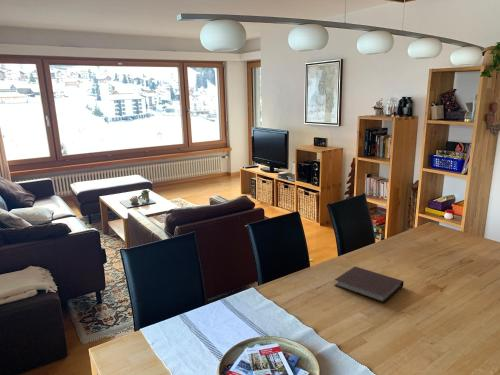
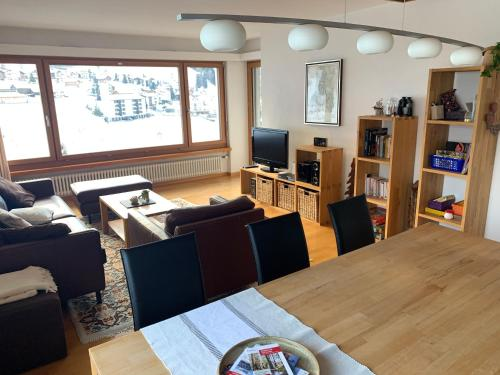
- notebook [334,265,404,304]
